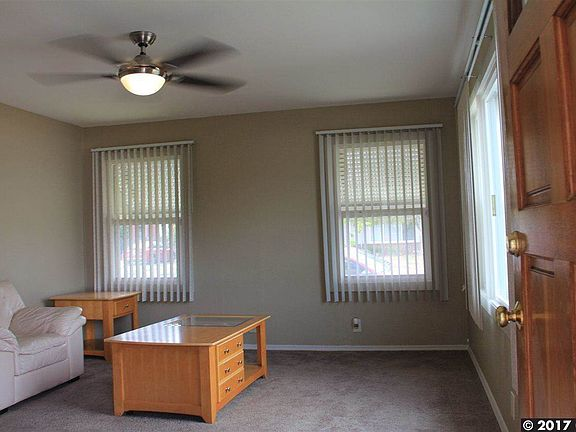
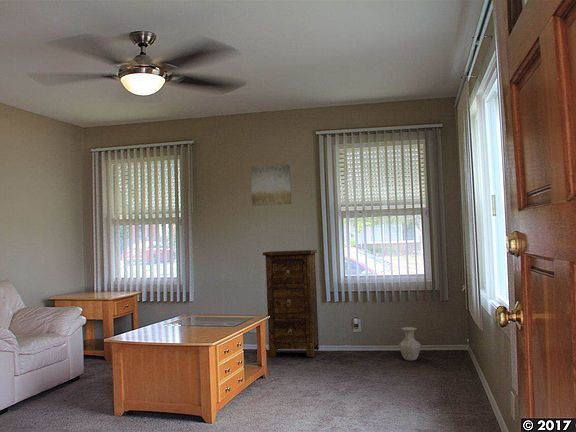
+ vase [398,326,422,361]
+ cabinet [262,249,320,358]
+ wall art [250,163,292,207]
